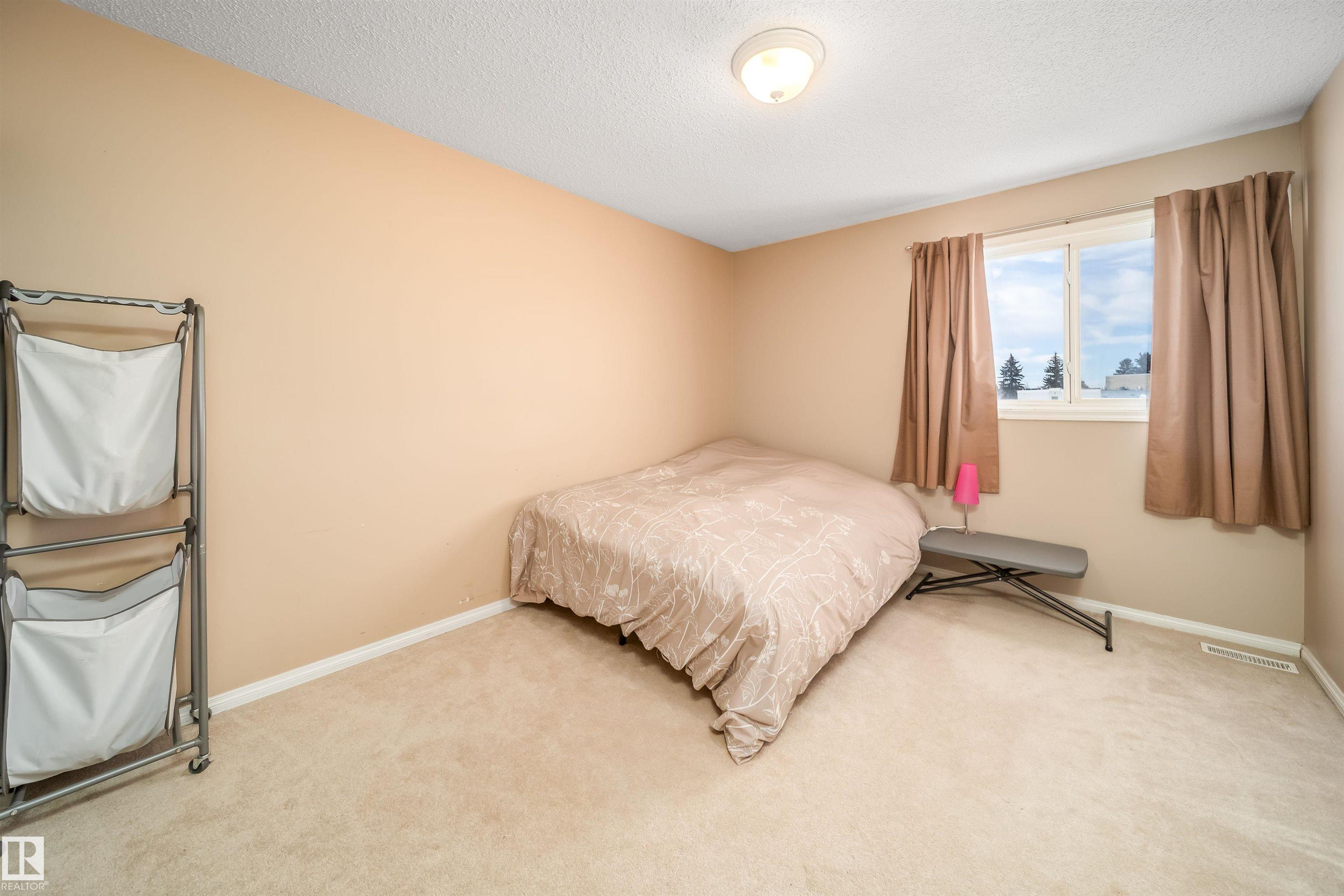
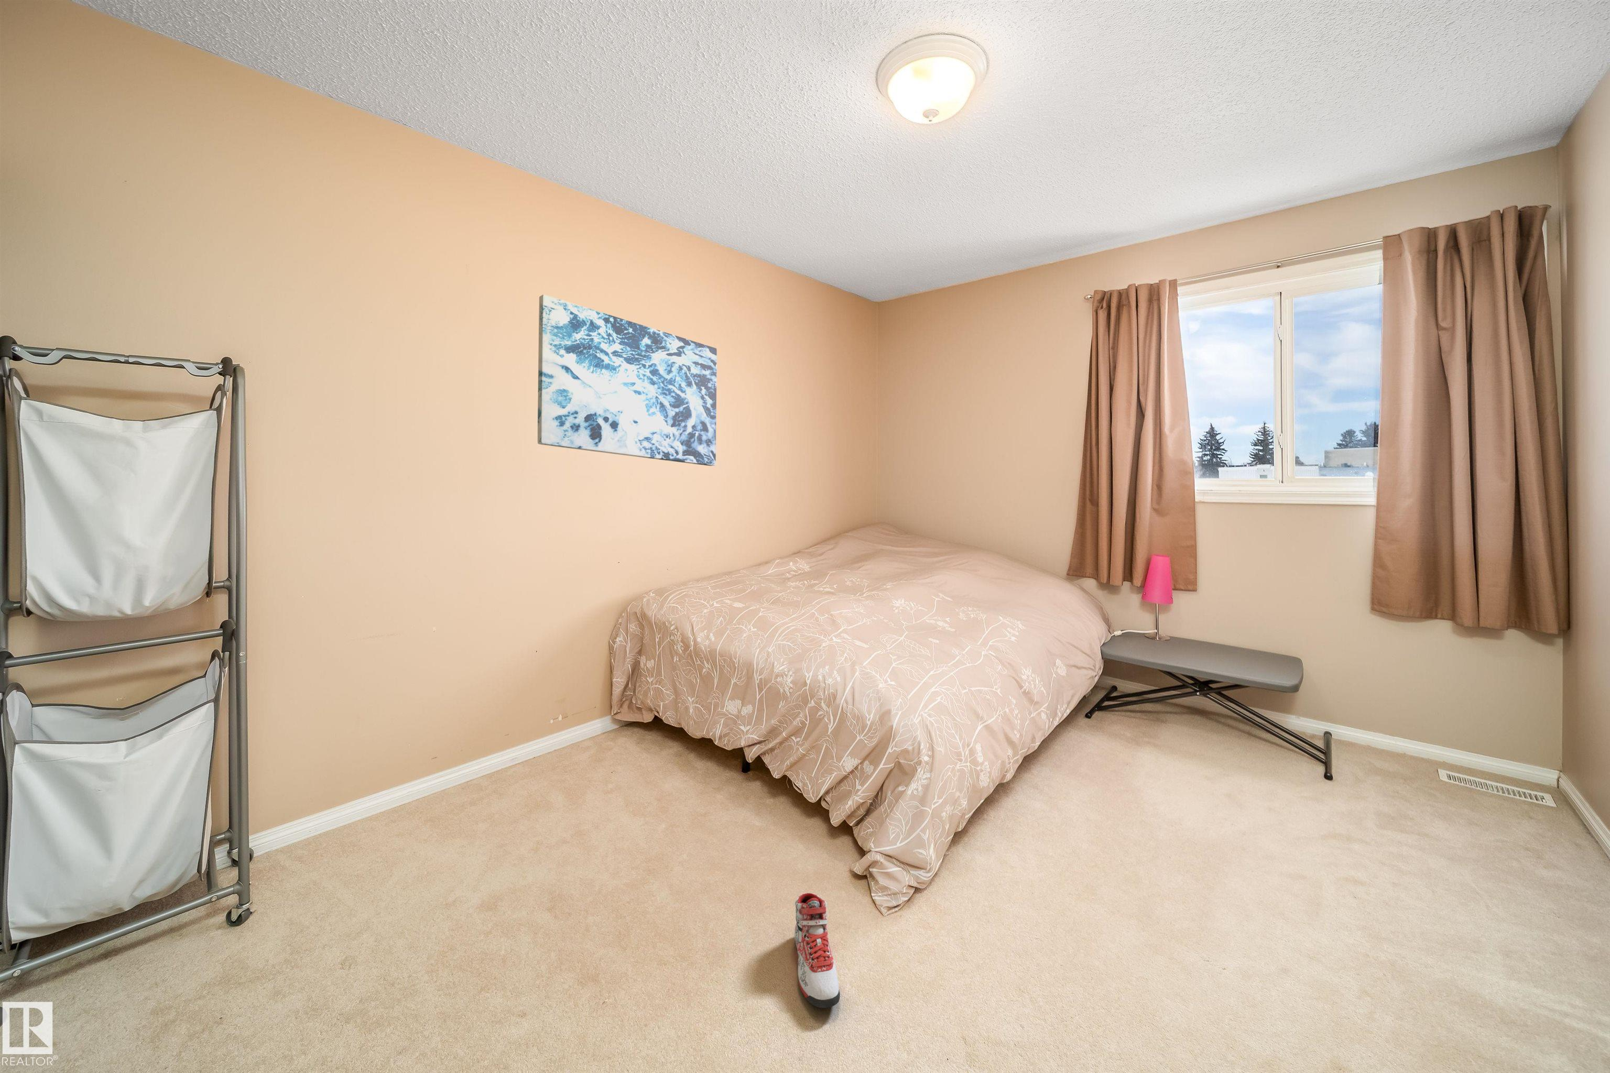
+ sneaker [794,892,841,1008]
+ wall art [537,293,718,466]
